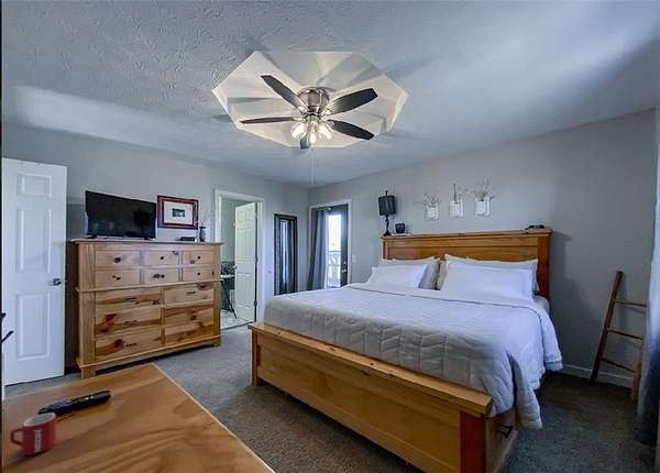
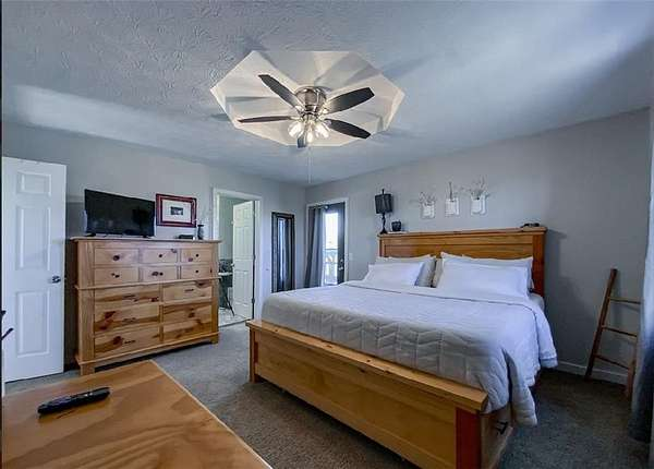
- mug [9,411,57,457]
